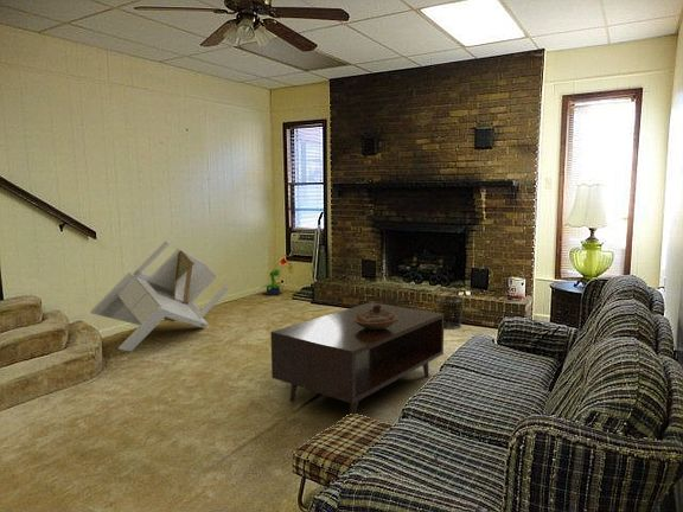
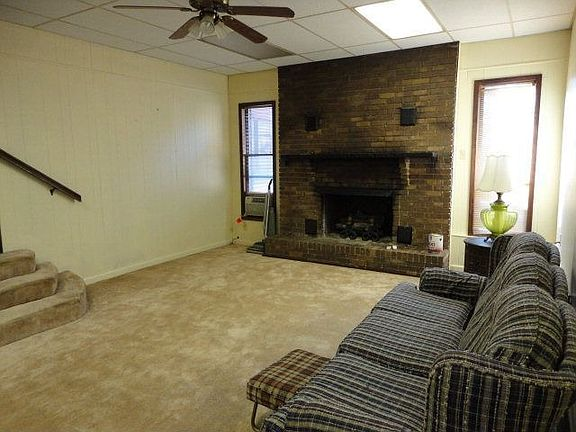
- potted plant [260,268,286,296]
- waste bin [435,295,465,329]
- coffee table [270,301,445,415]
- decorative bowl [355,302,398,329]
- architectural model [89,239,230,352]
